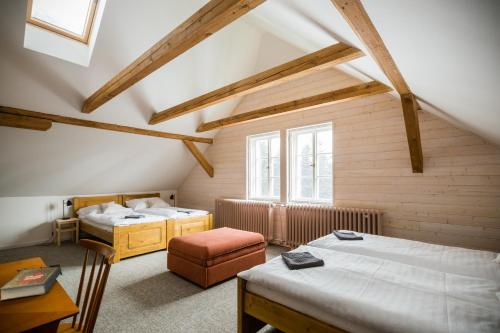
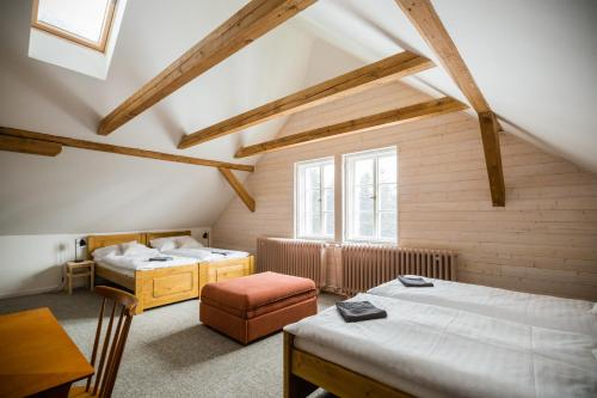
- book [0,263,63,301]
